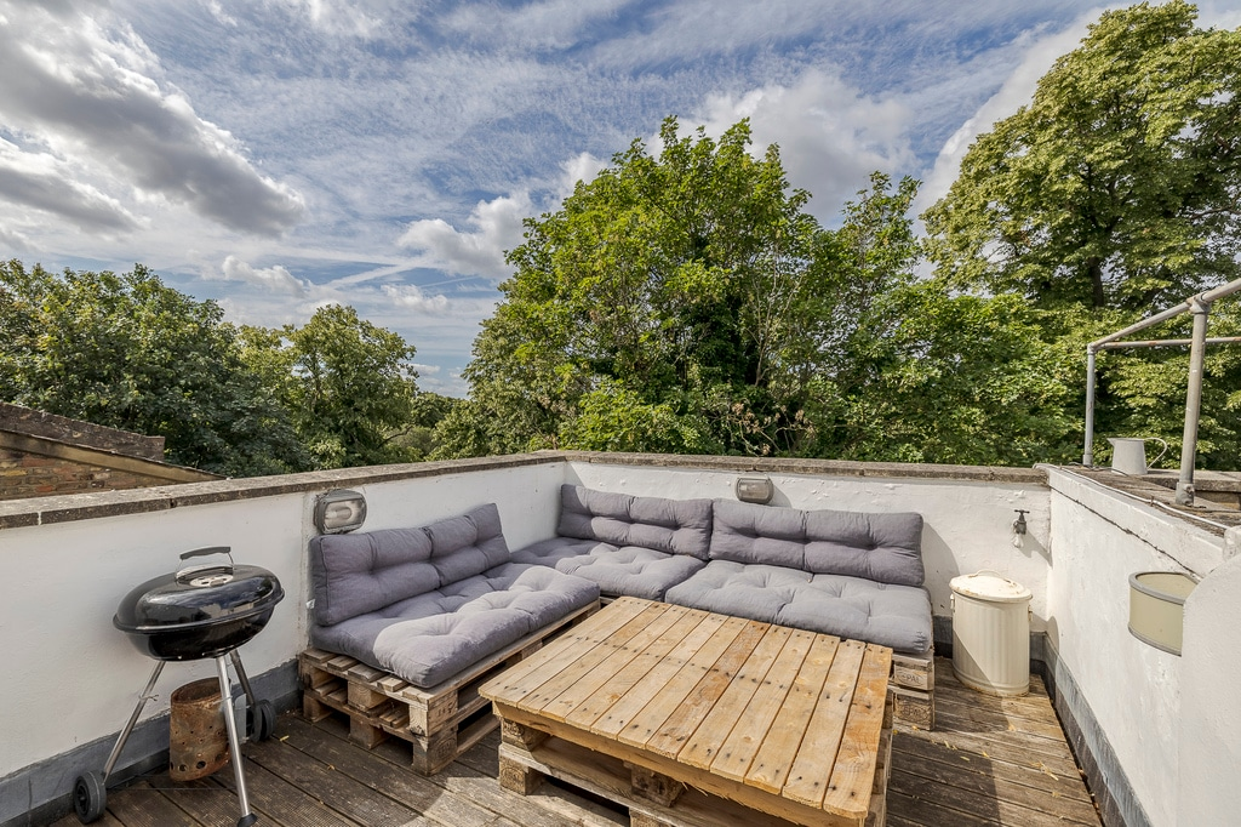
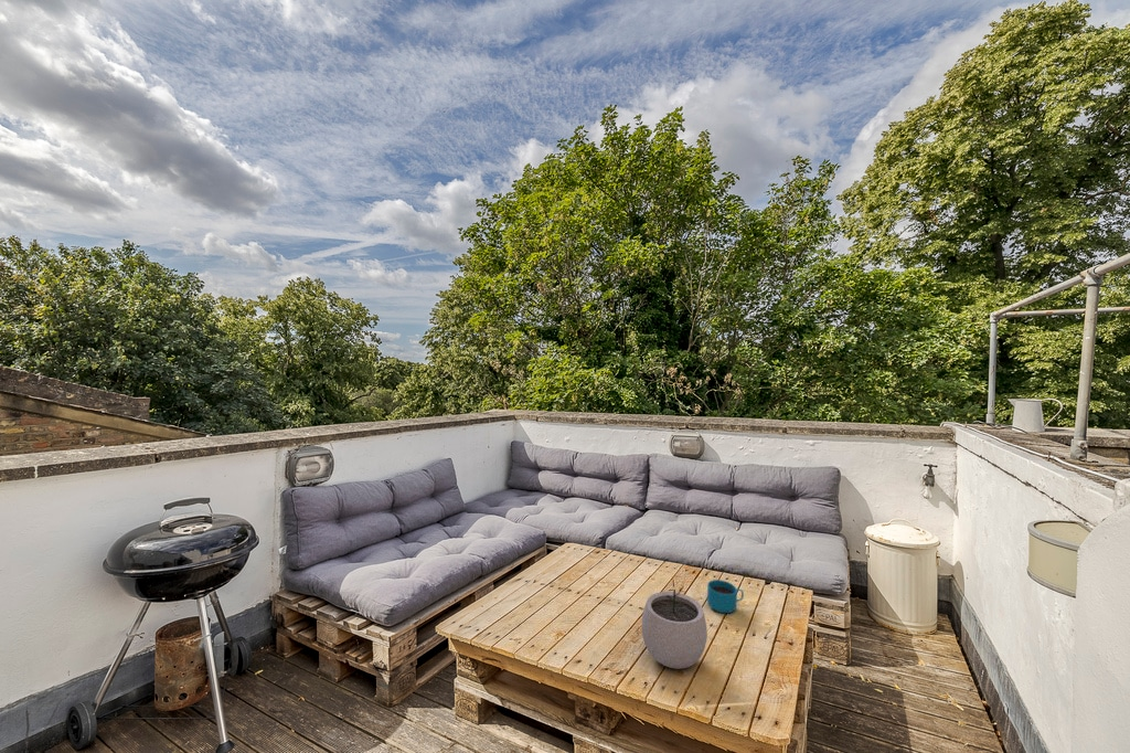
+ plant pot [641,580,708,670]
+ cup [706,579,745,614]
